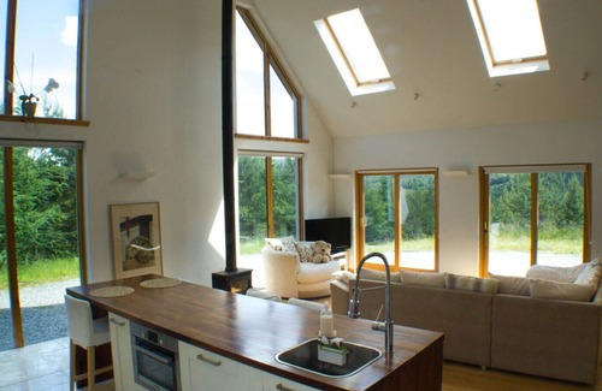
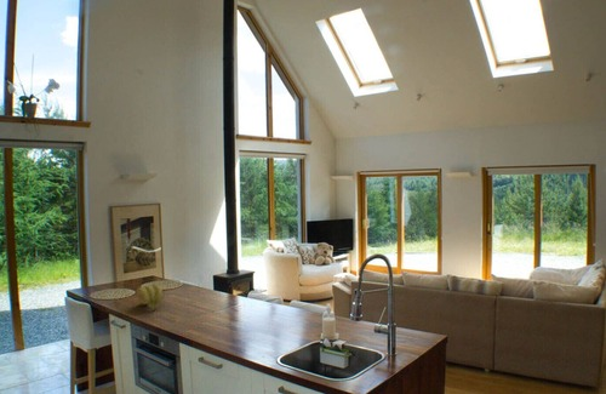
+ banana bunch [136,284,165,312]
